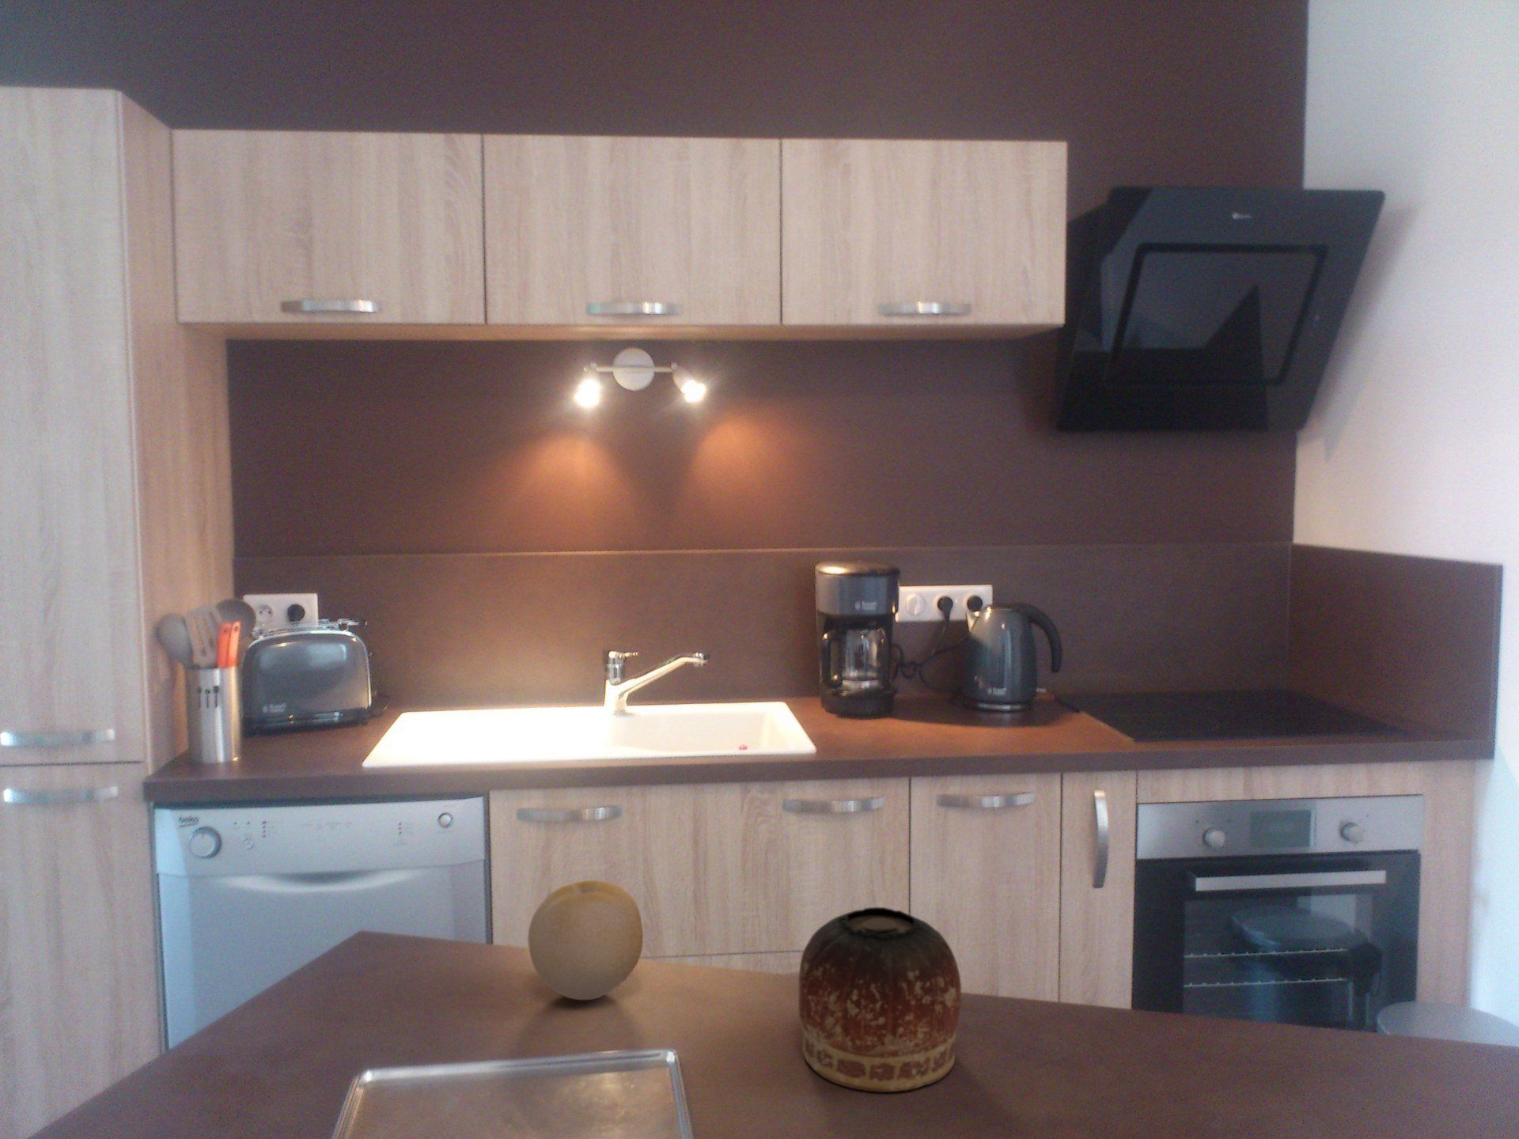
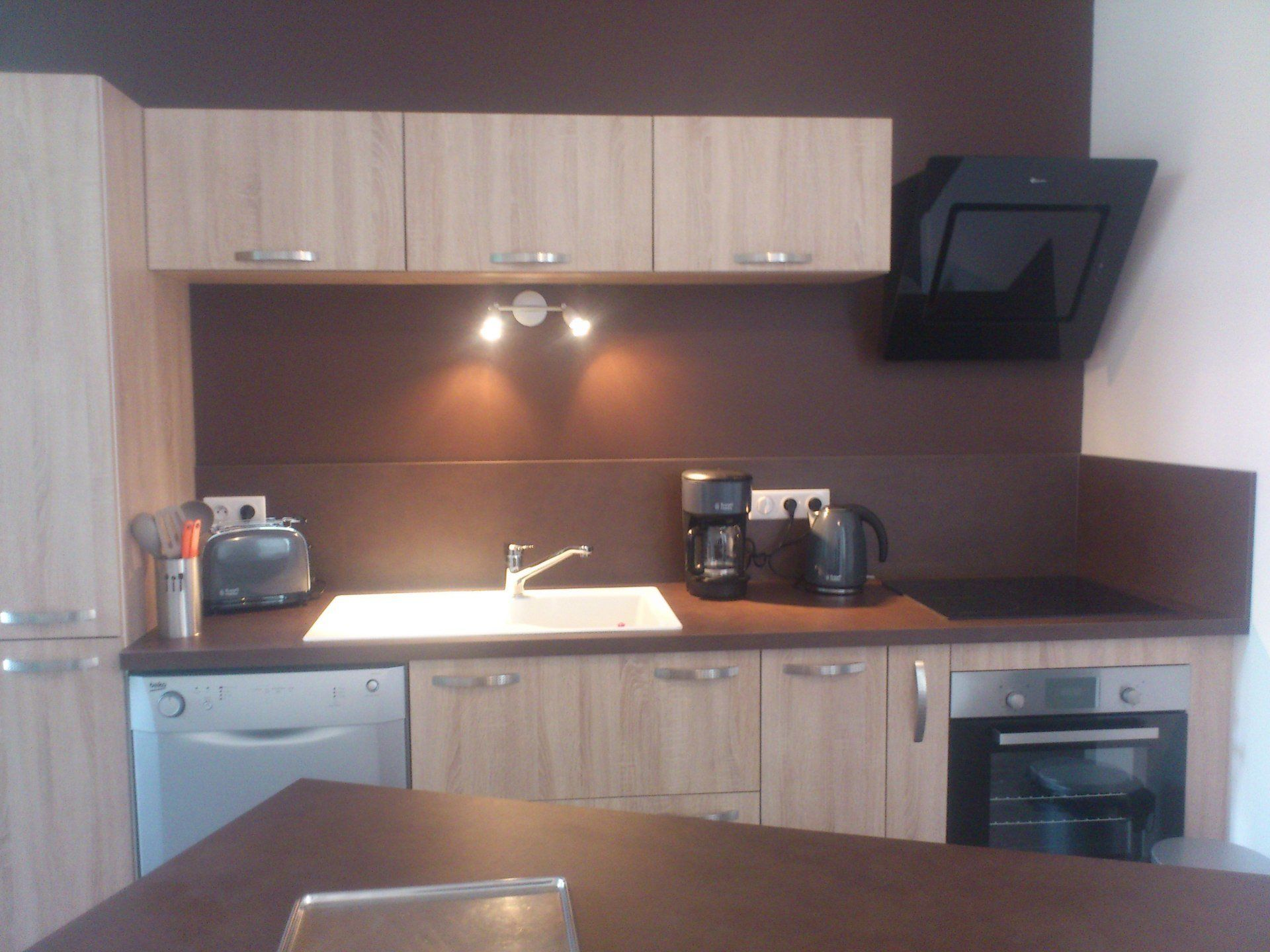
- fruit [527,879,643,1000]
- bowl [798,907,962,1092]
